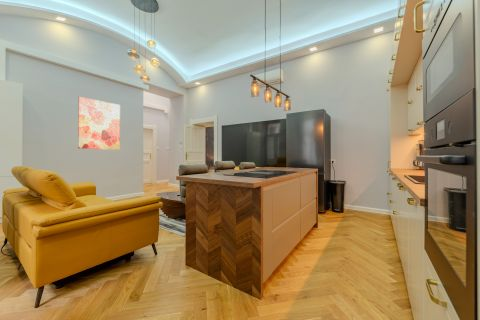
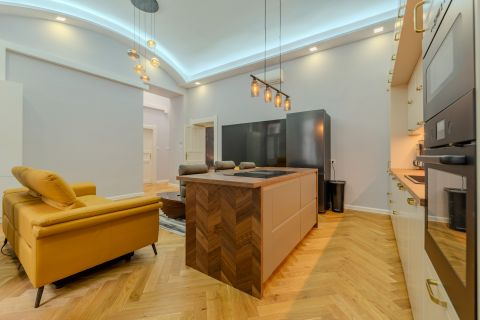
- wall art [77,96,121,151]
